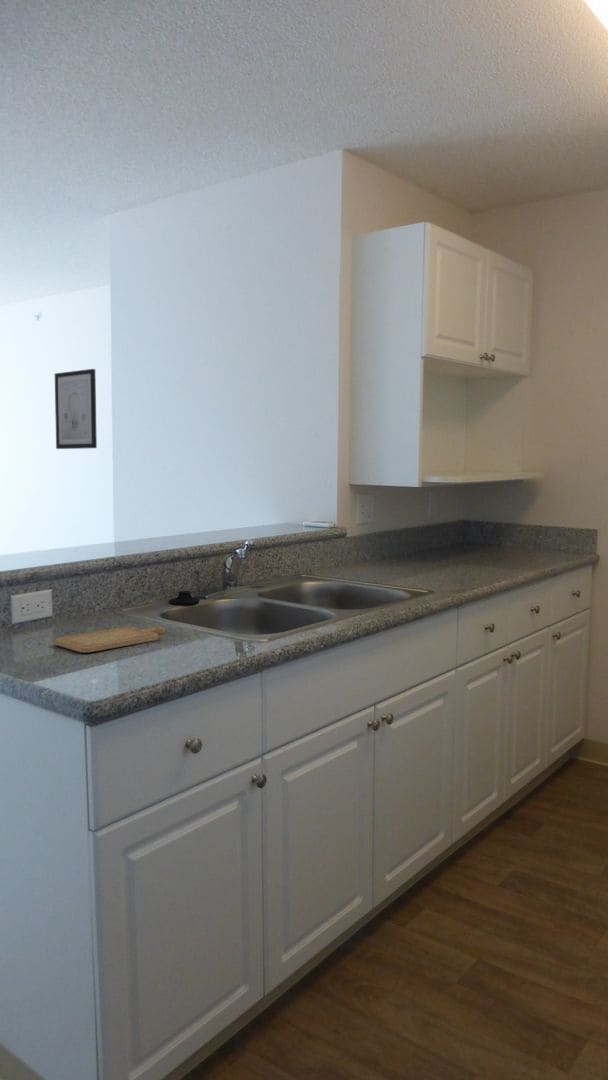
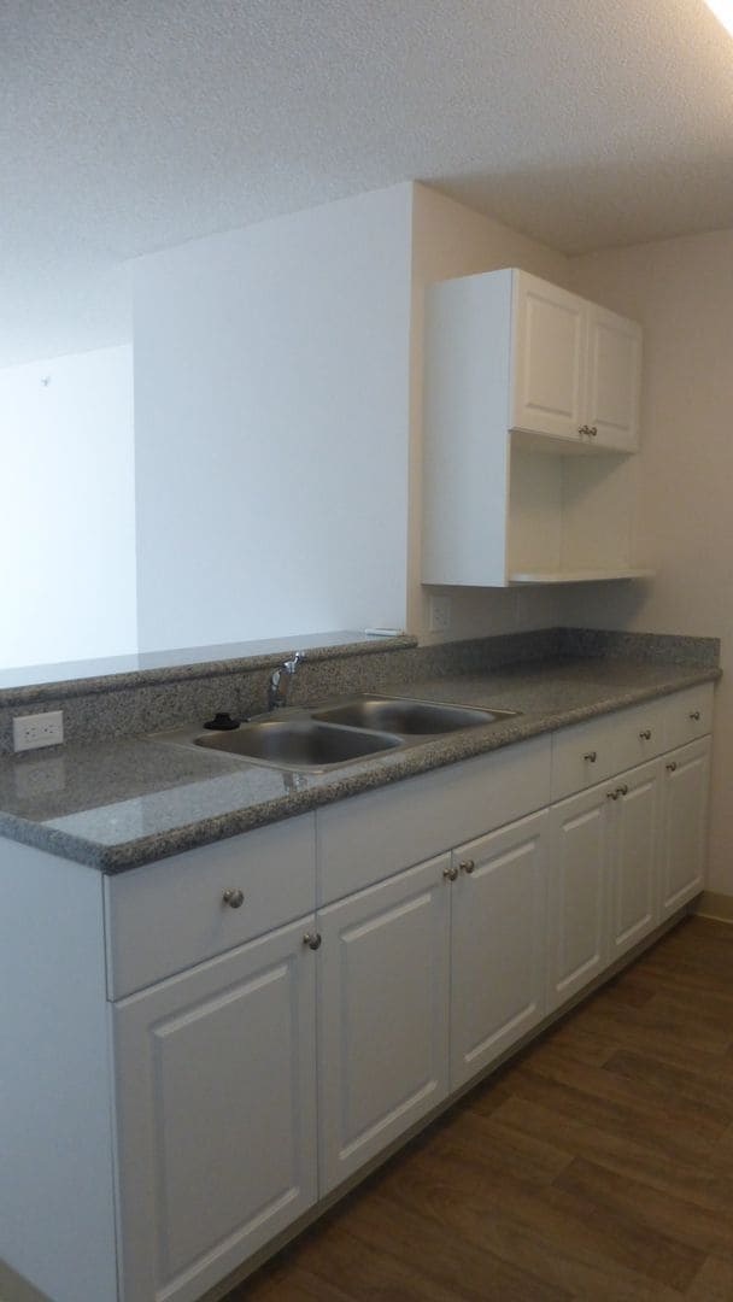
- wall art [54,368,98,450]
- chopping board [54,626,166,654]
